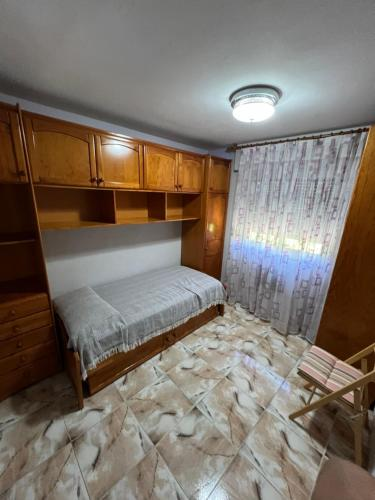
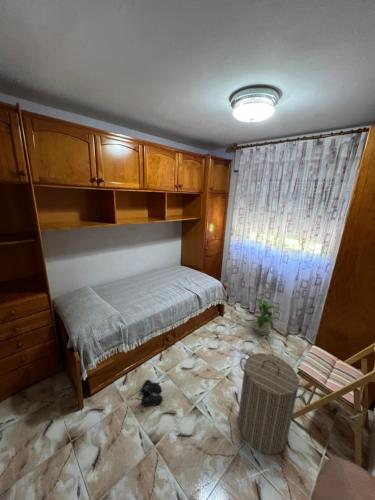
+ laundry hamper [237,352,307,455]
+ house plant [251,298,283,336]
+ boots [138,379,164,408]
